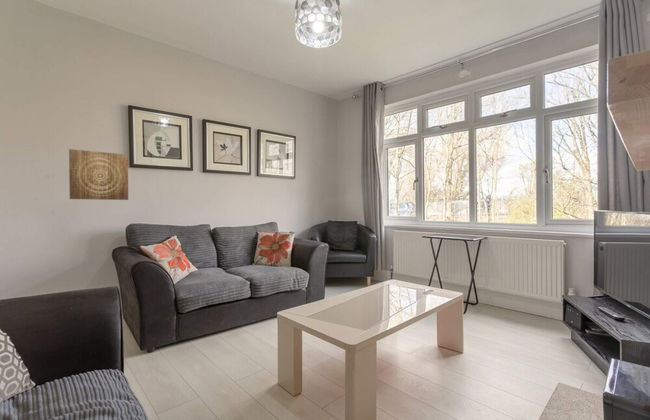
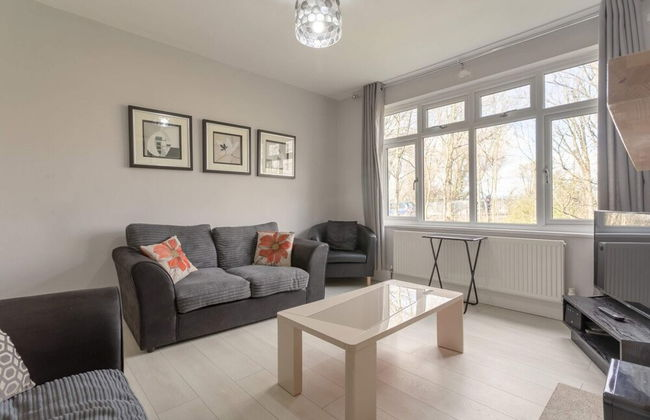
- wall art [68,148,129,201]
